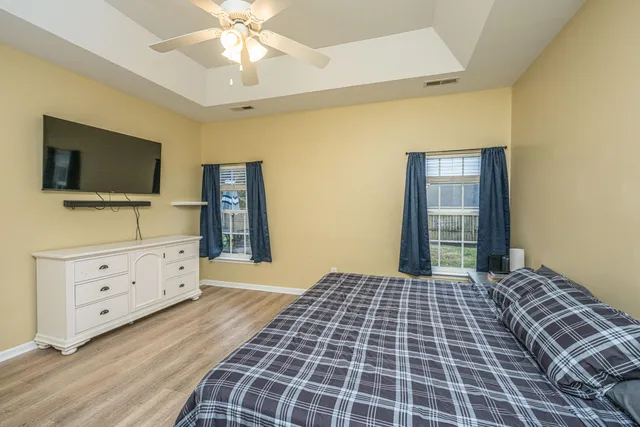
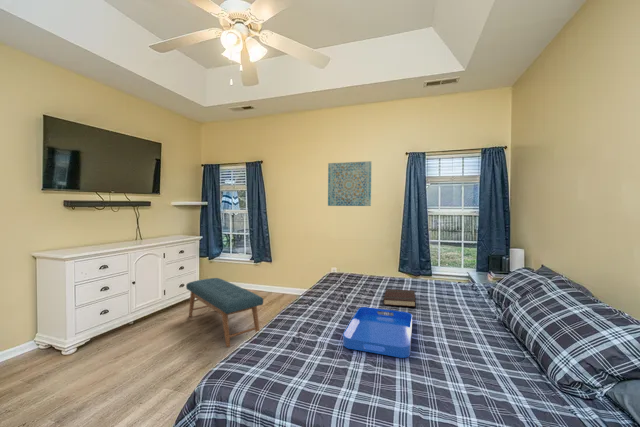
+ wall art [327,160,372,207]
+ serving tray [342,306,413,359]
+ book [382,288,417,308]
+ bench [185,277,264,348]
